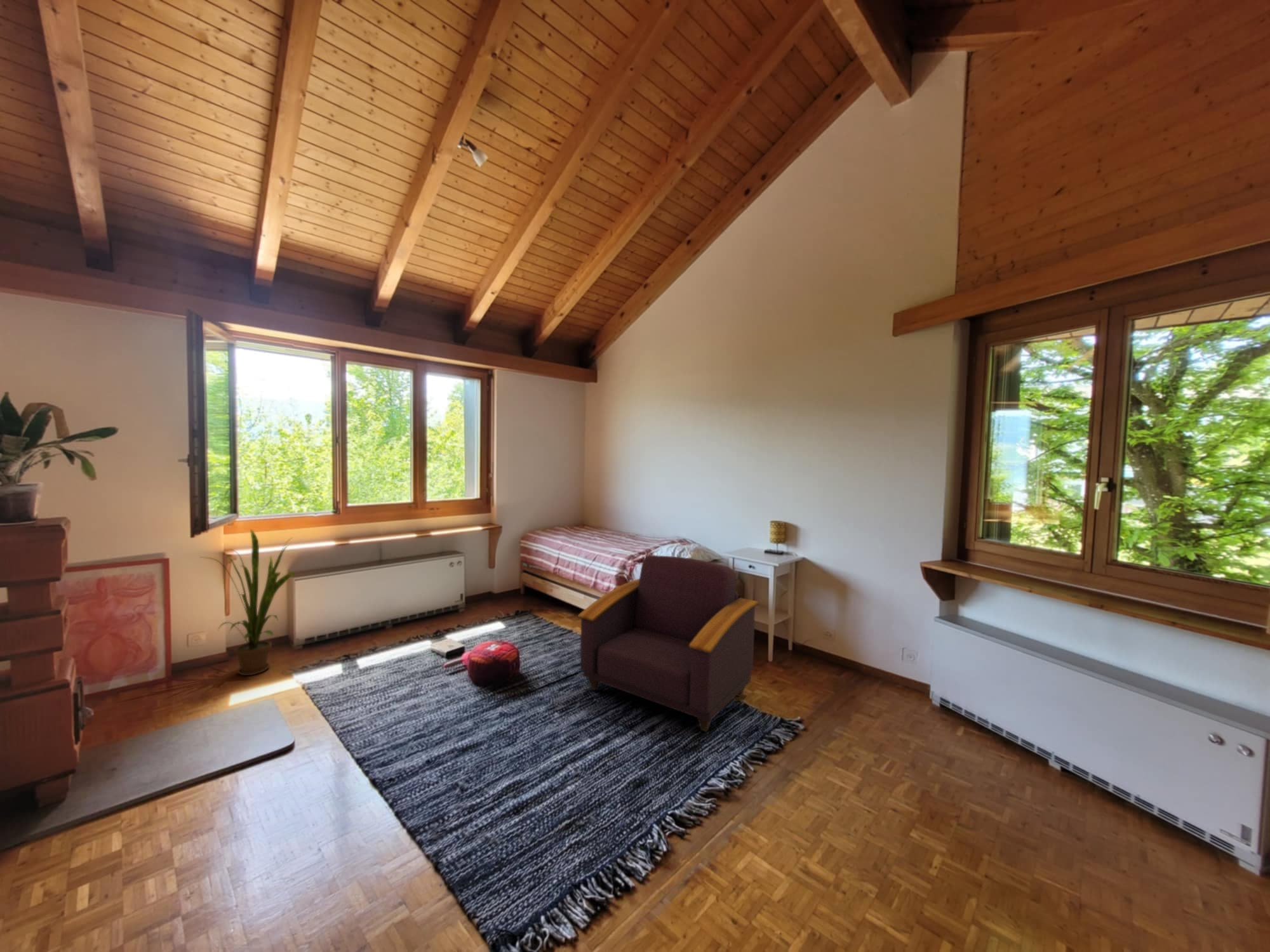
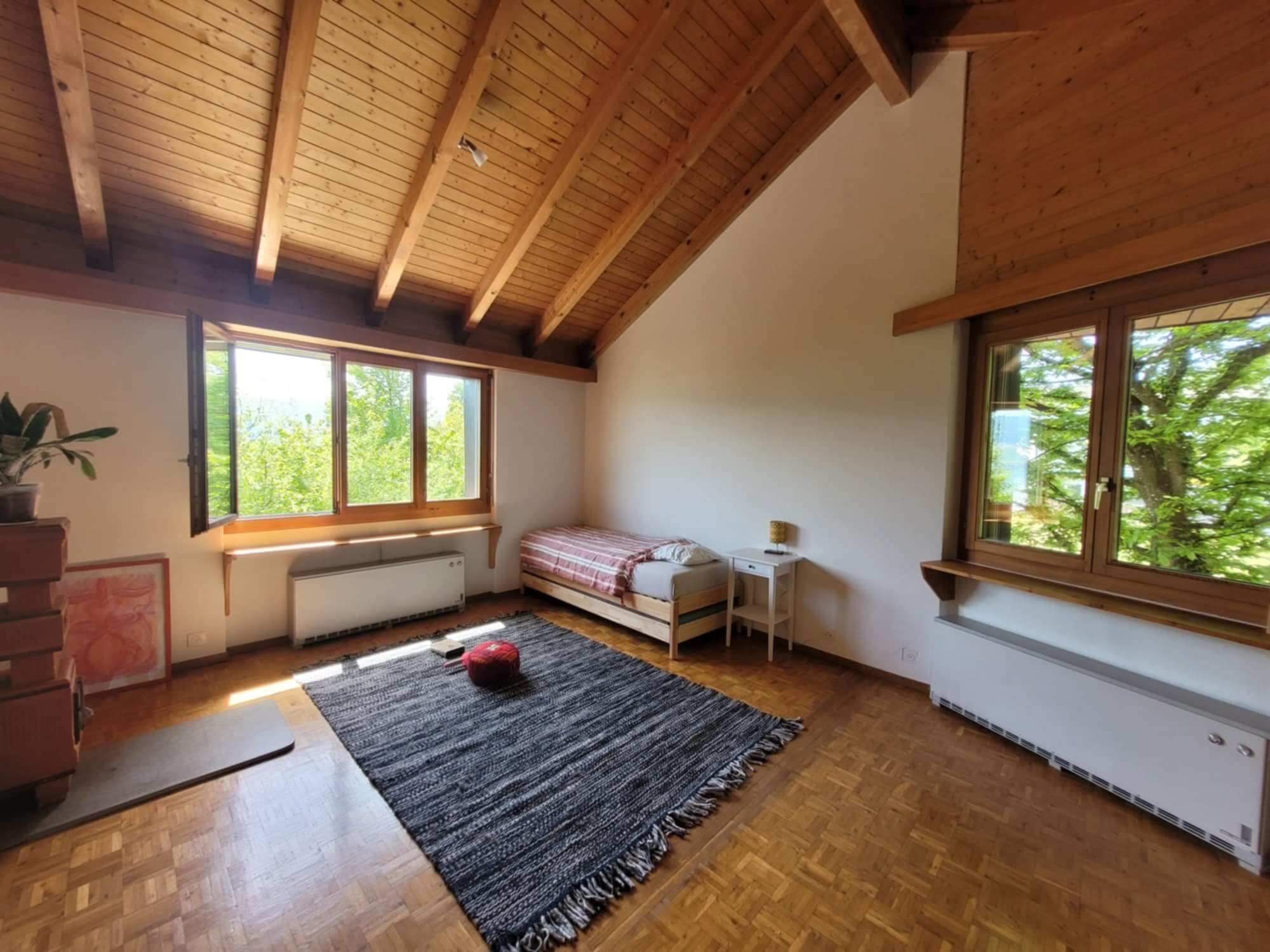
- armchair [577,555,759,732]
- house plant [201,529,297,676]
